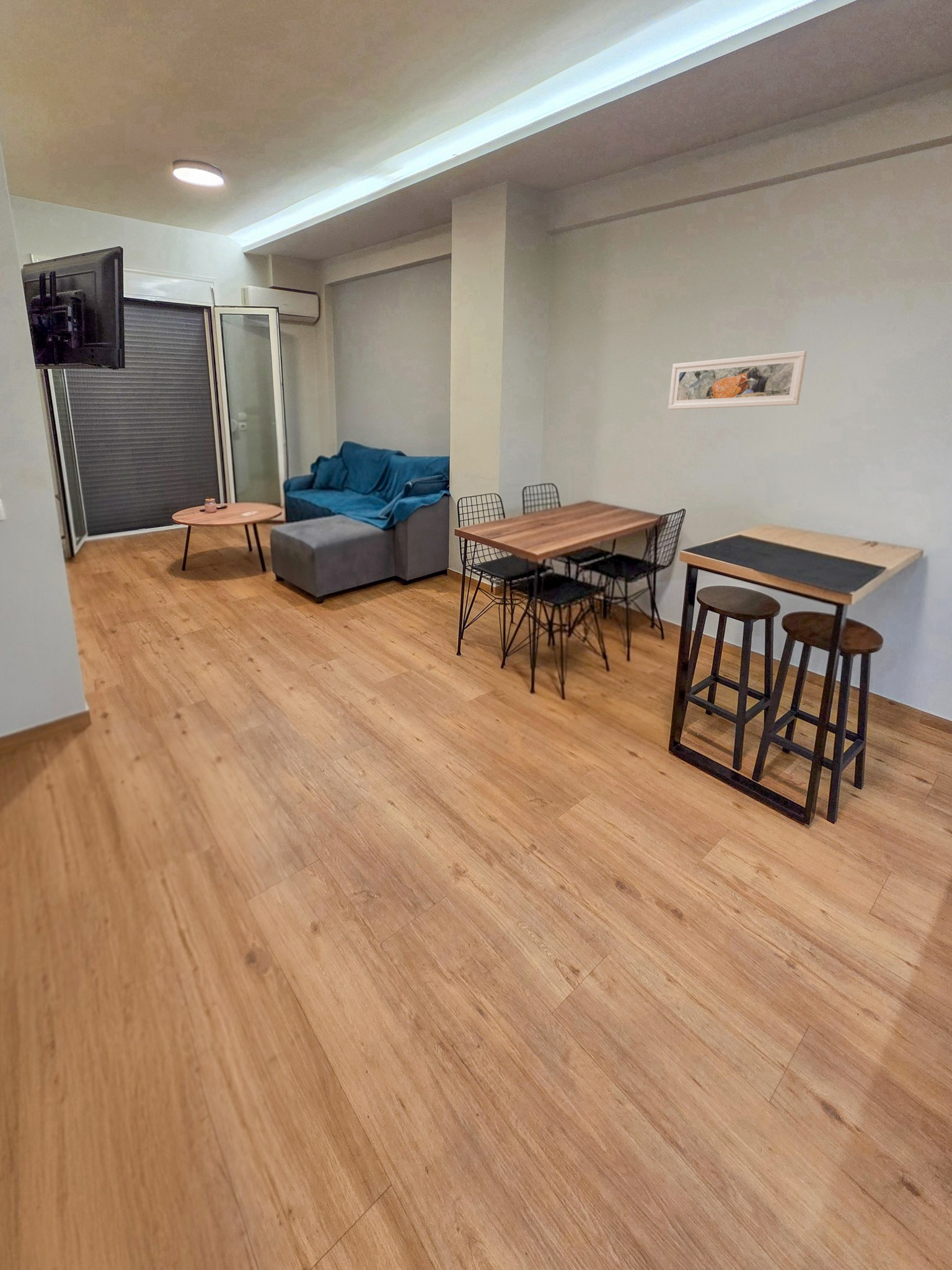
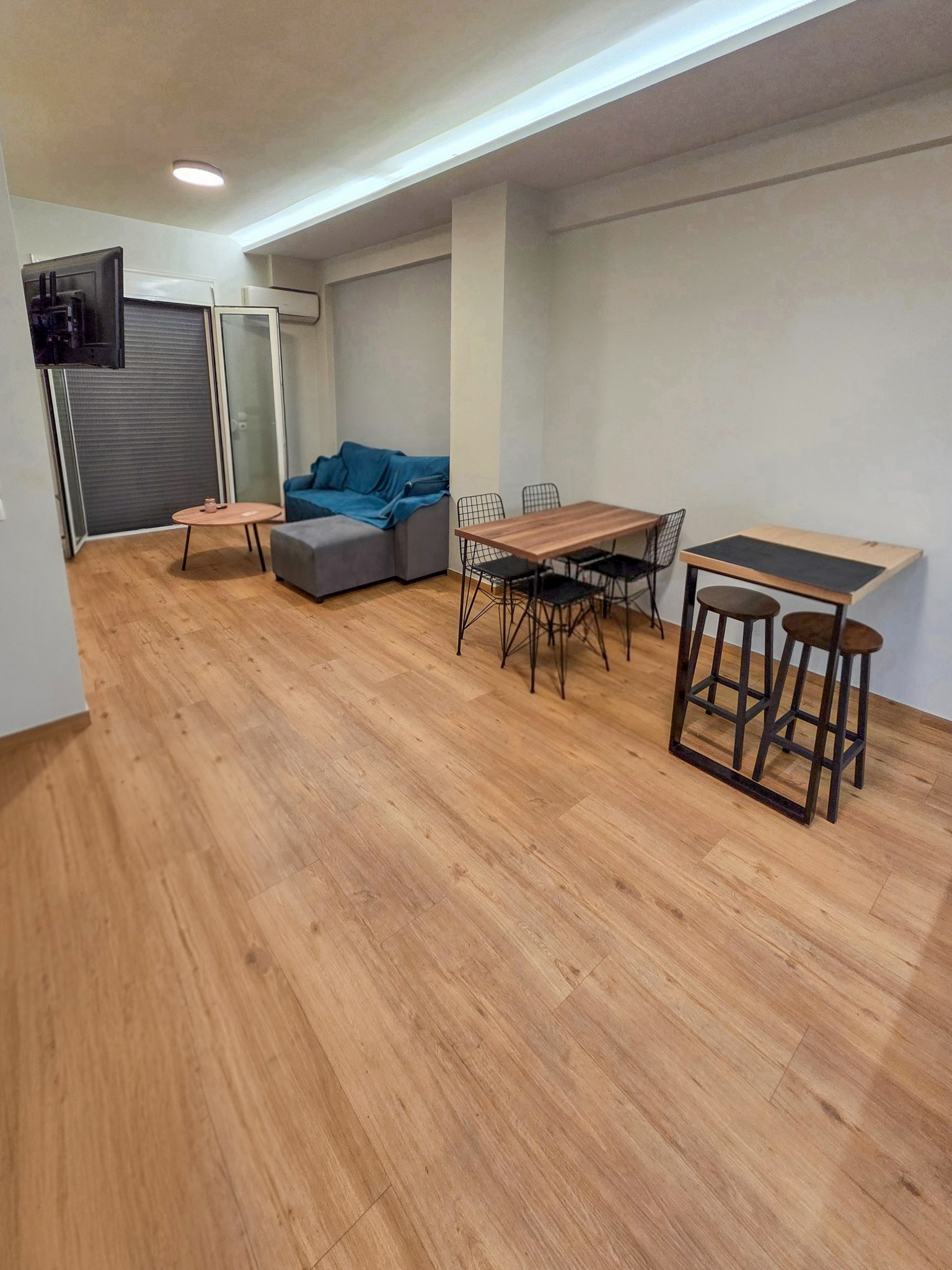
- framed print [668,350,808,410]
